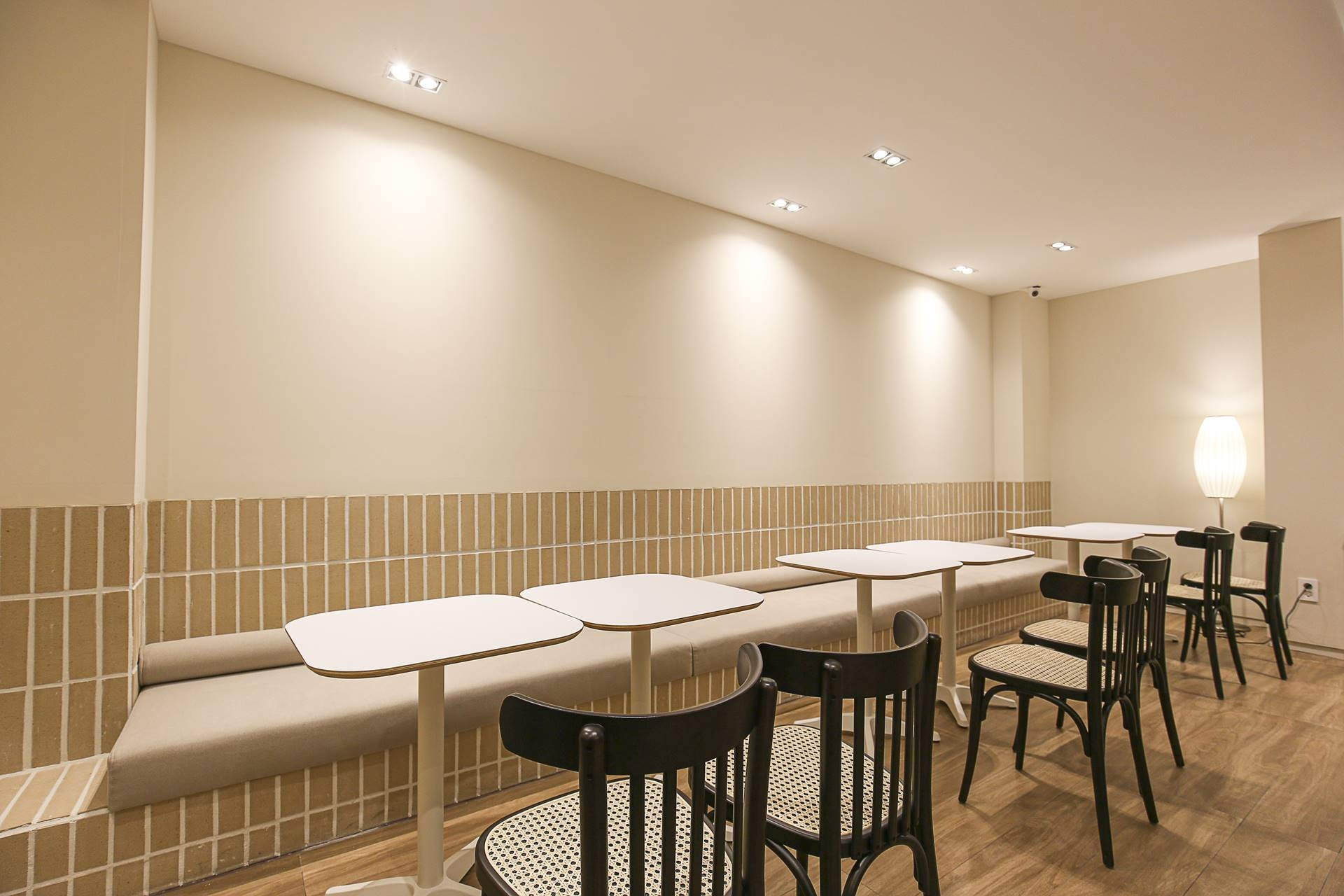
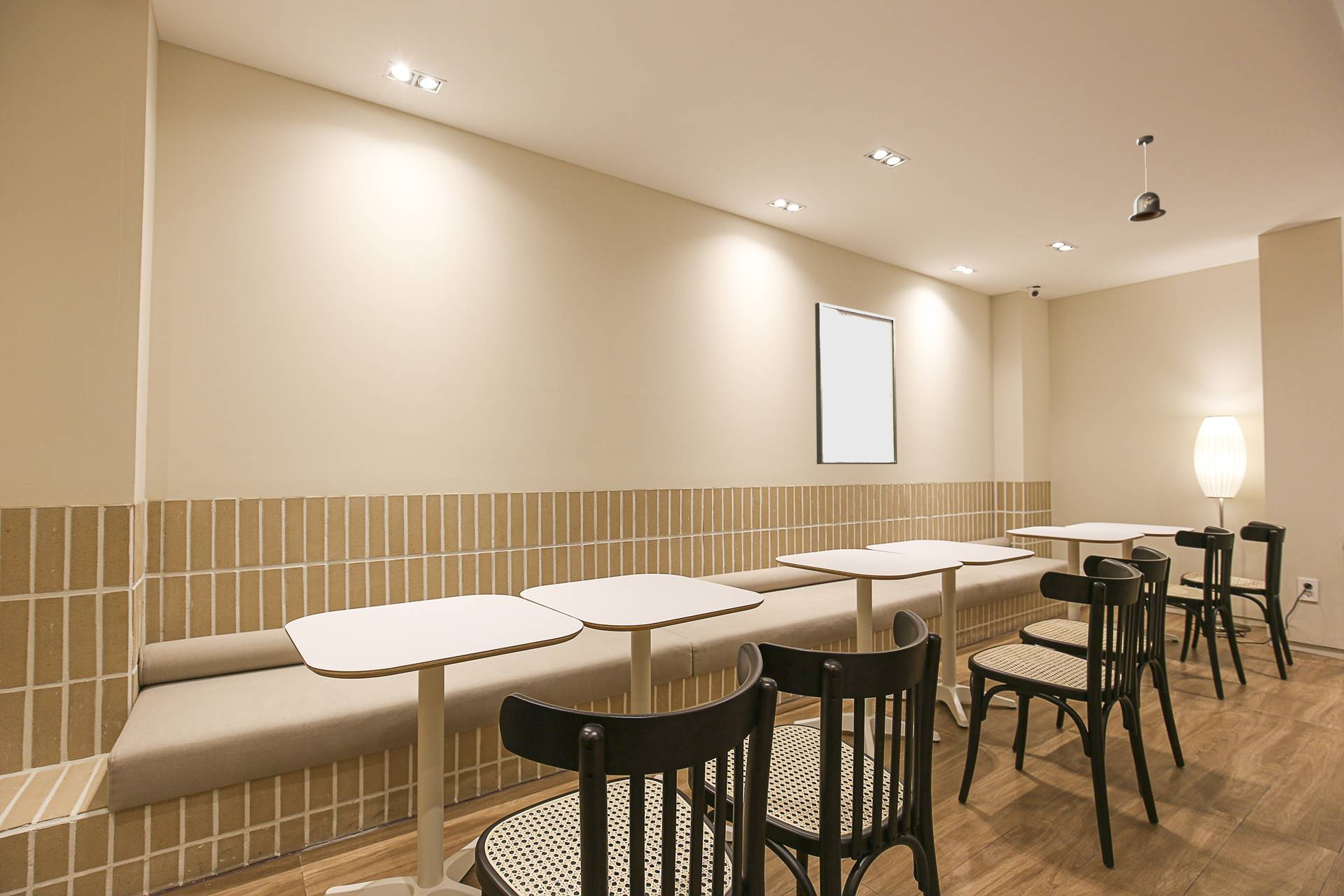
+ pendant lamp [1128,134,1167,223]
+ wall art [814,302,898,465]
